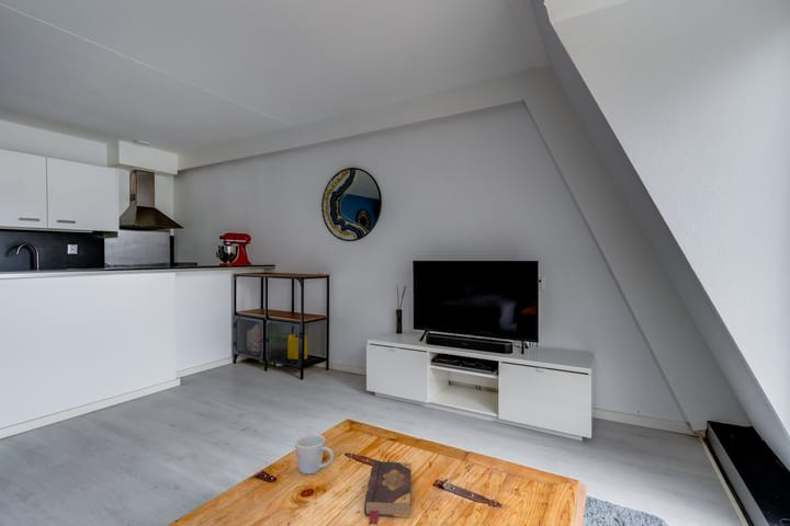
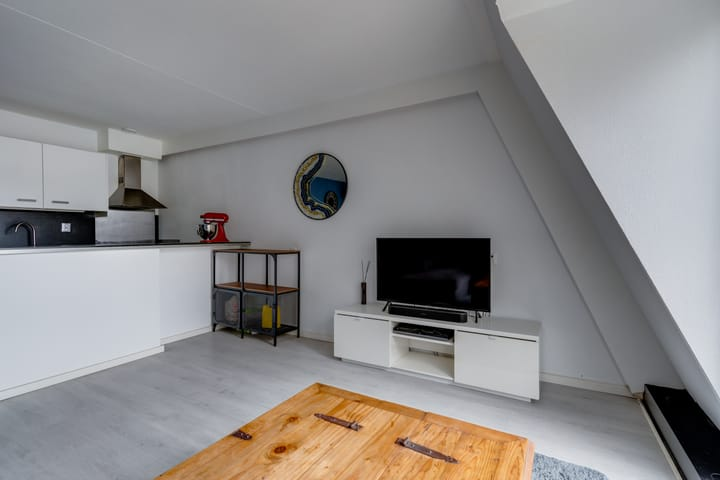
- mug [294,433,335,476]
- book [363,460,413,526]
